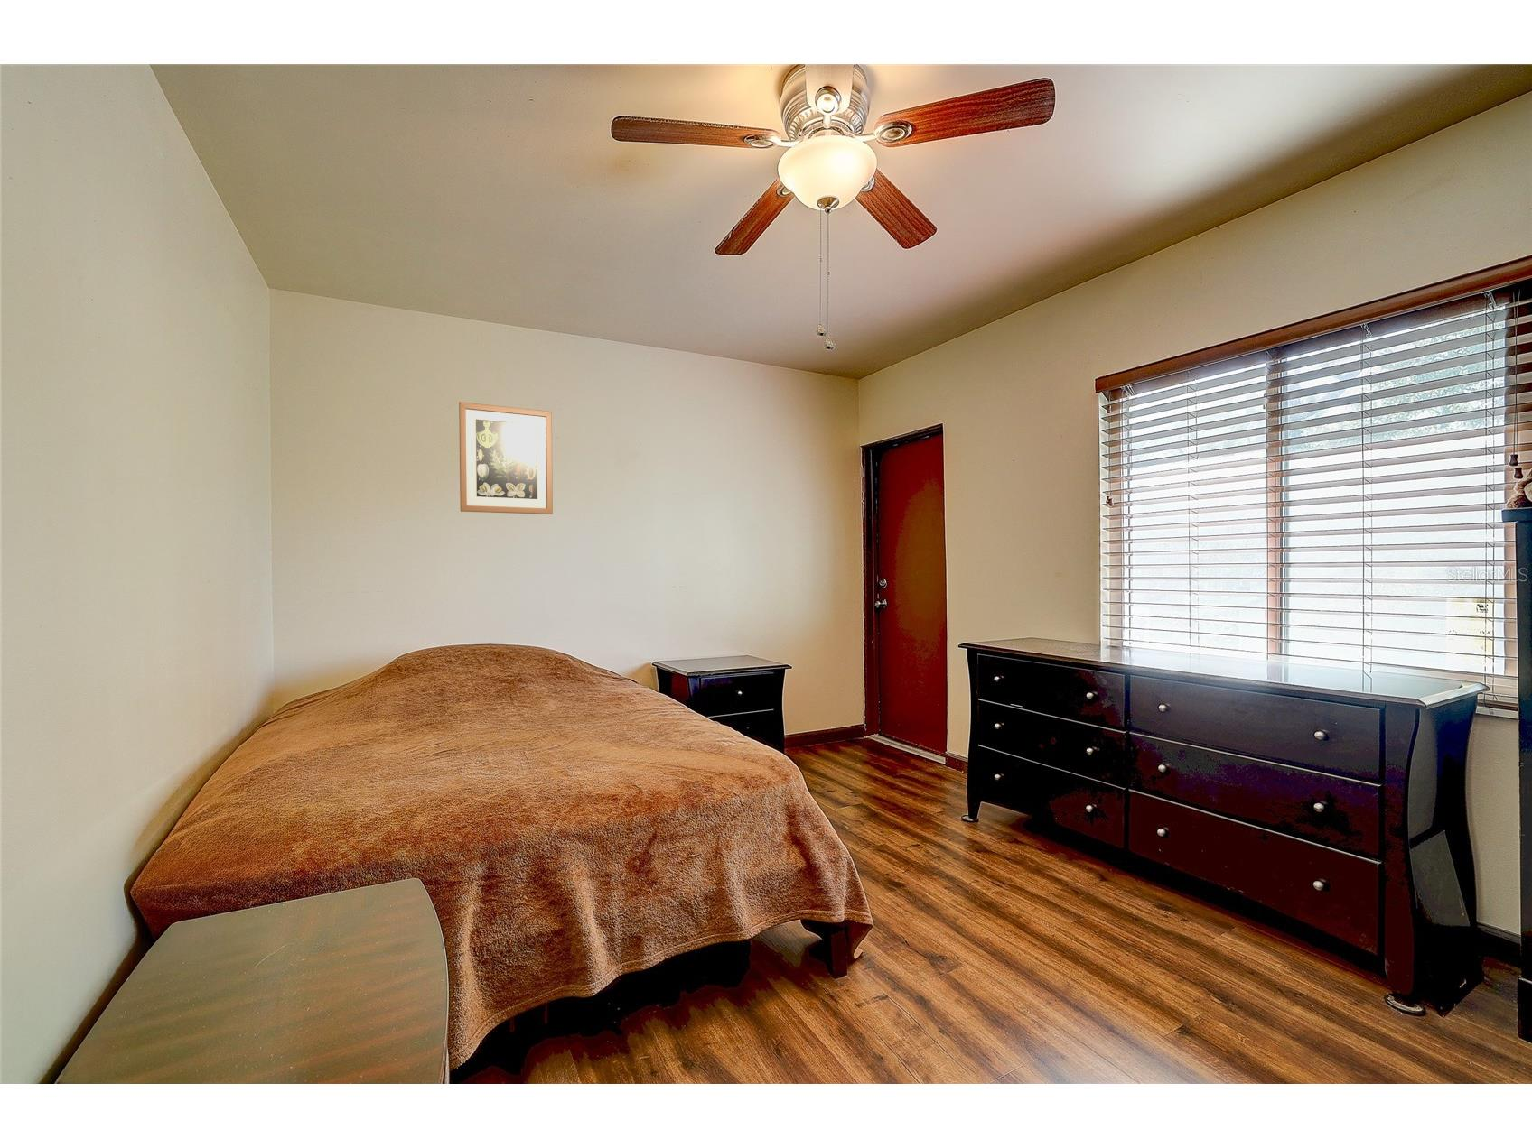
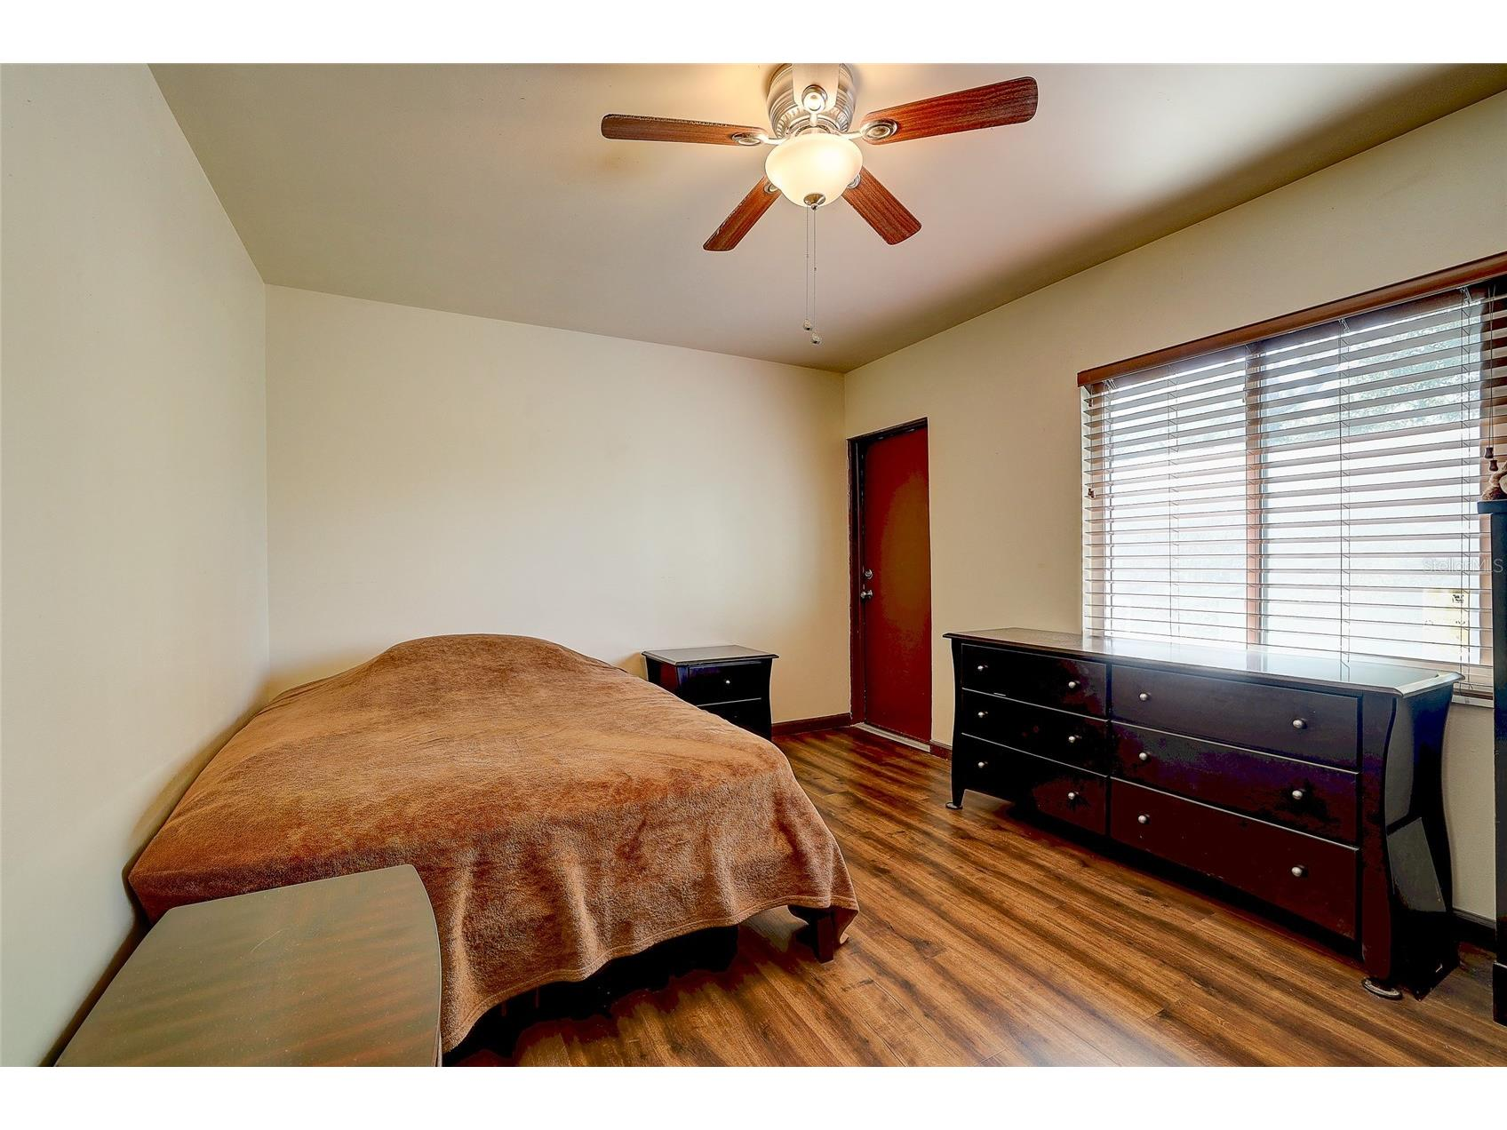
- wall art [458,400,554,515]
